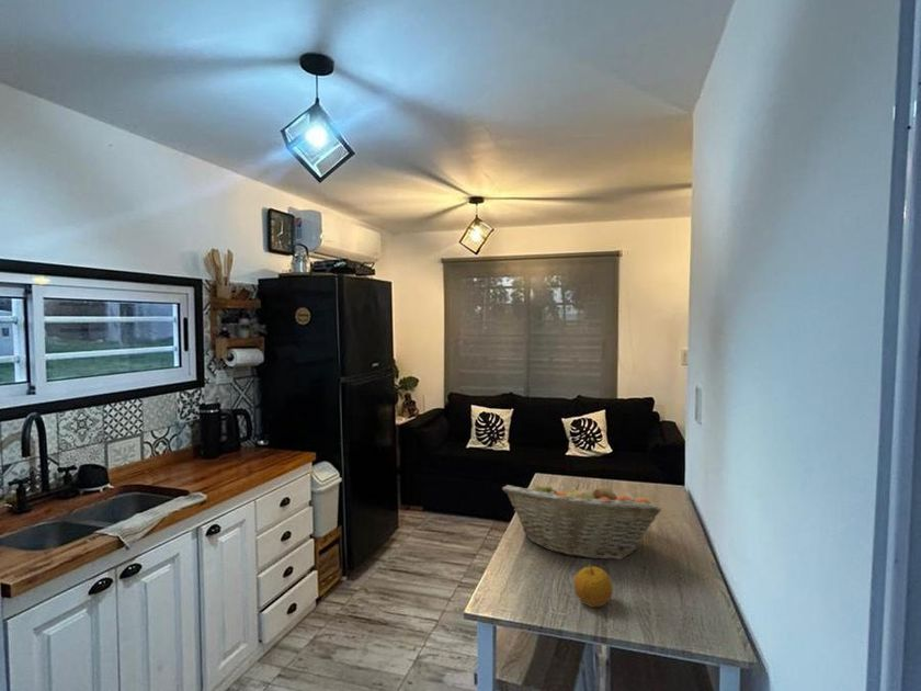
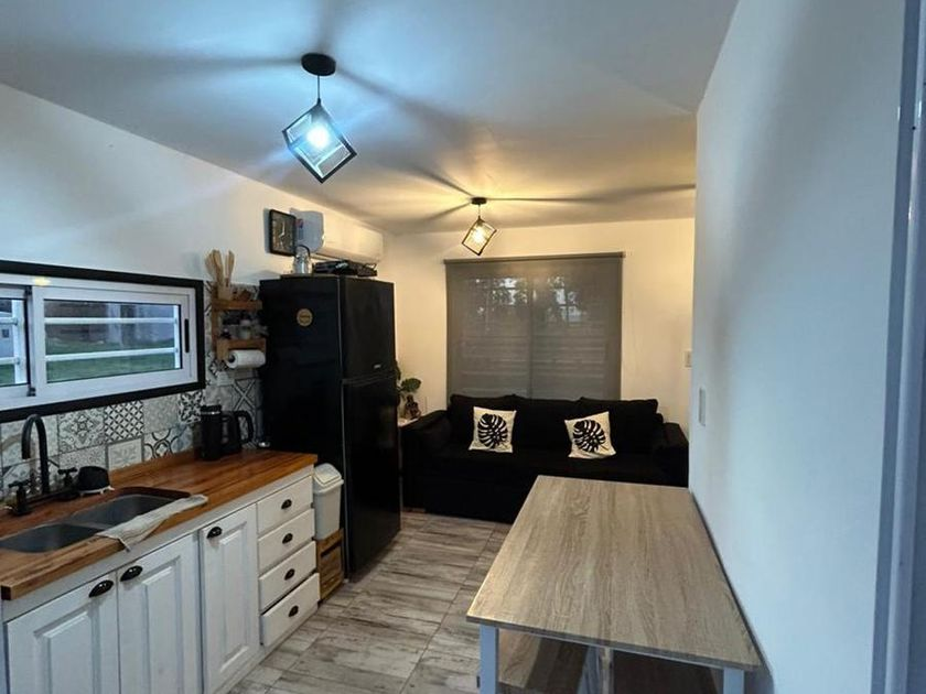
- fruit [572,564,614,608]
- fruit basket [501,479,662,560]
